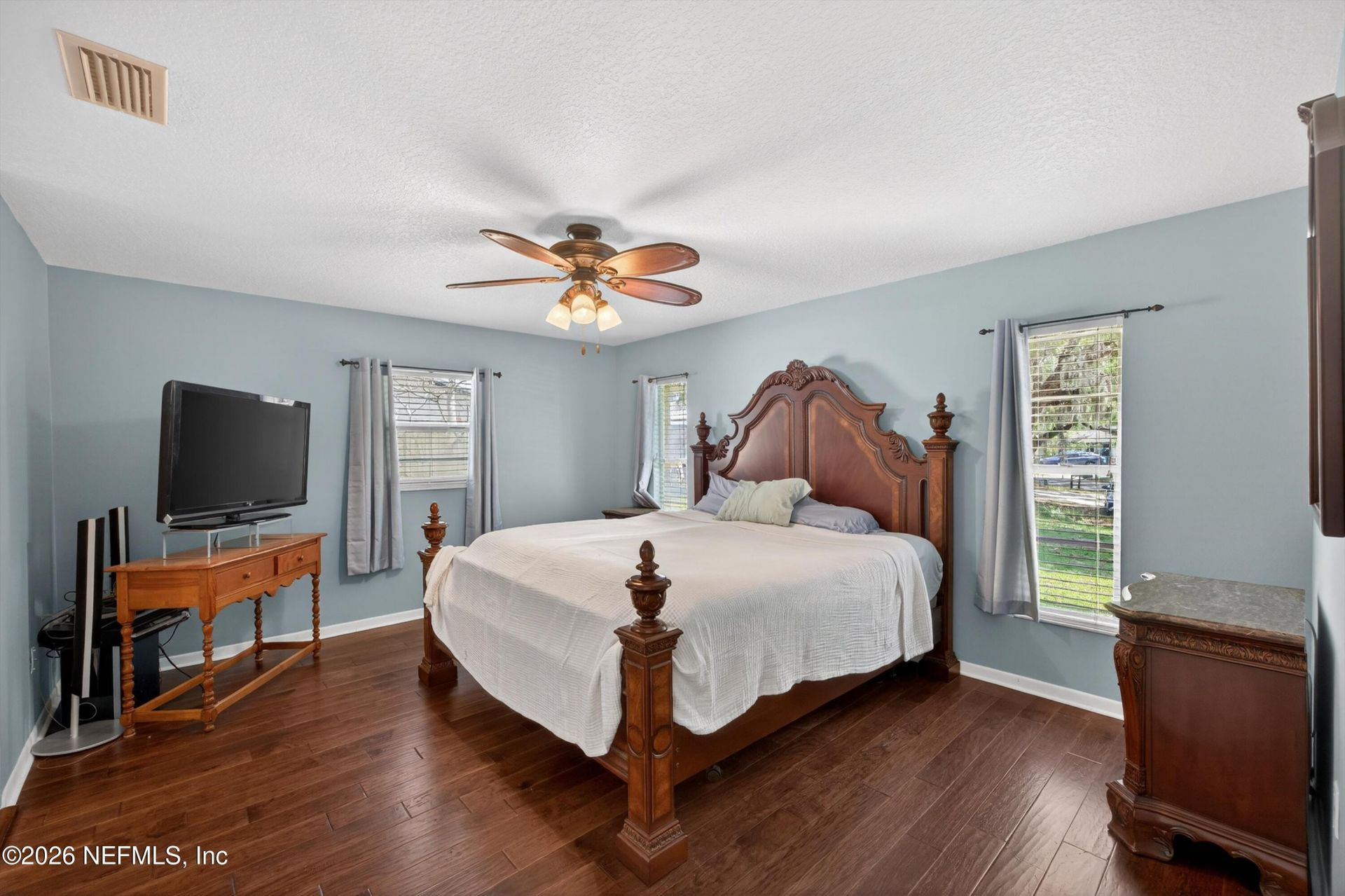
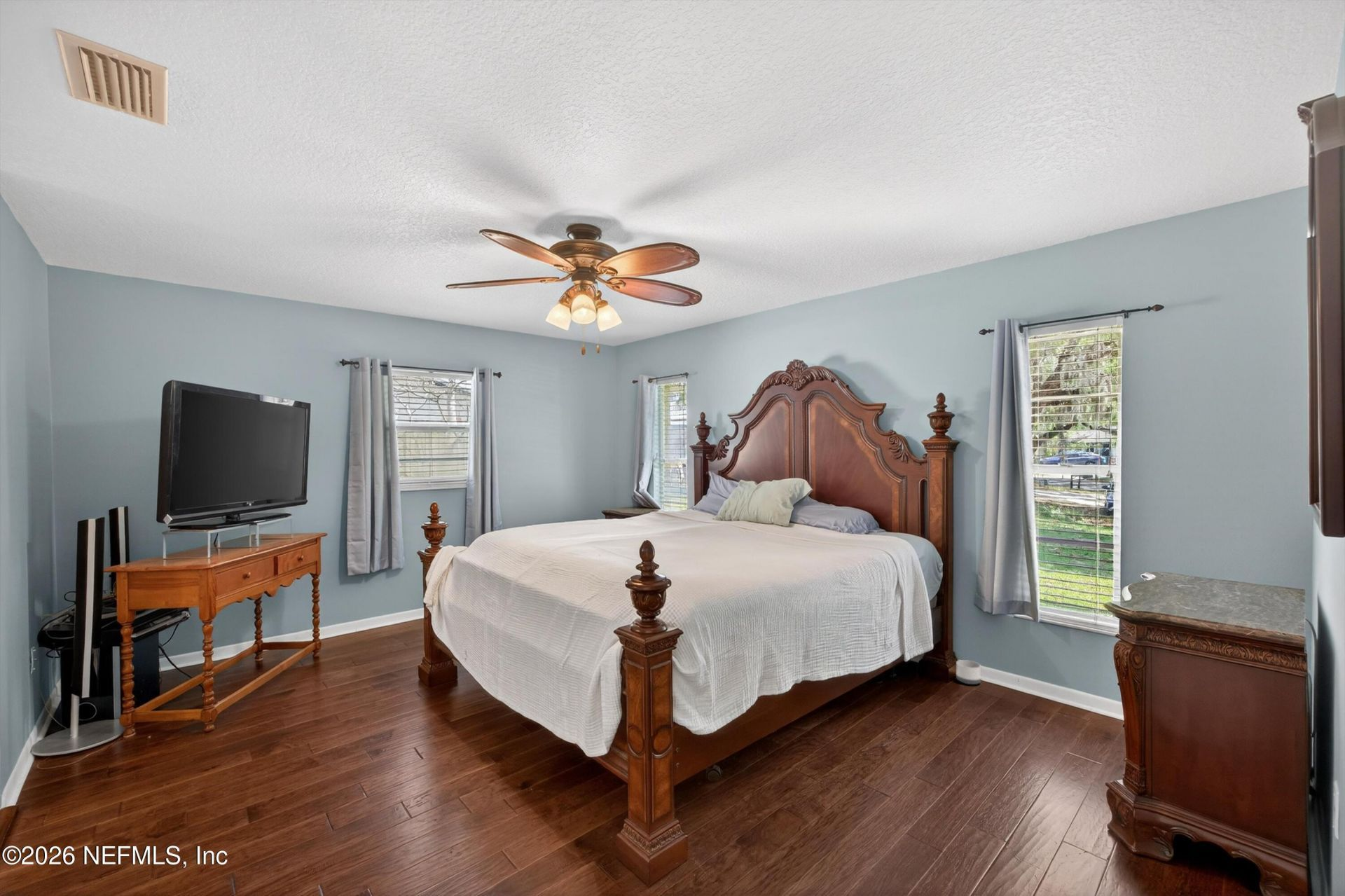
+ planter [956,659,981,685]
